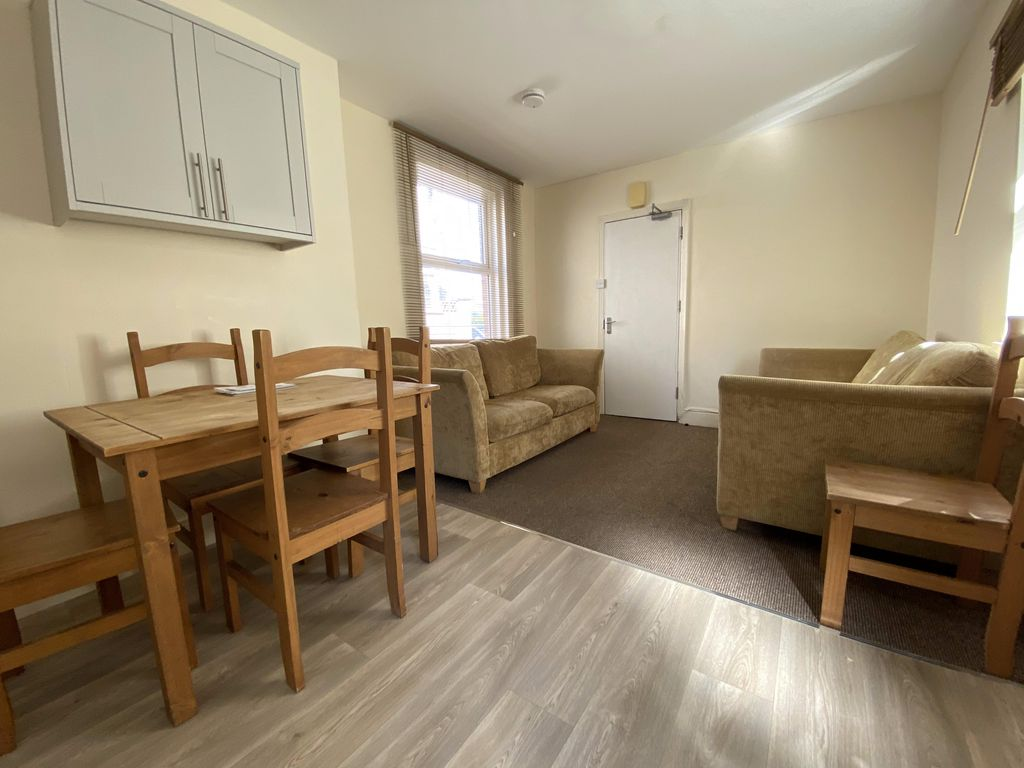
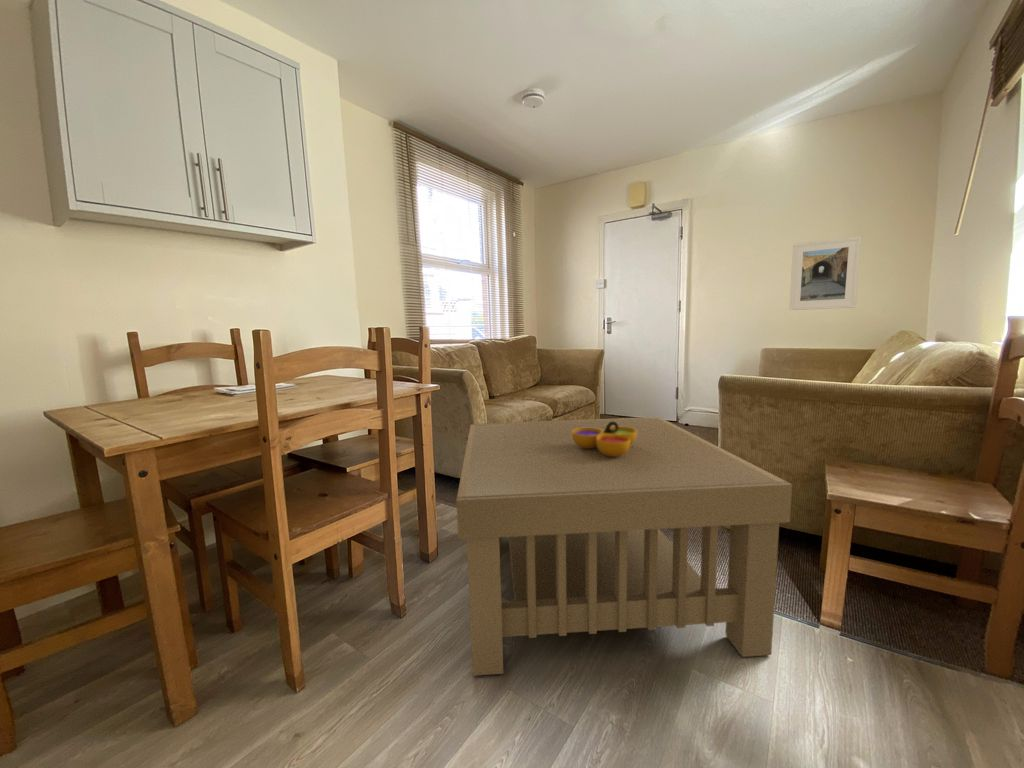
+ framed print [788,235,862,311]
+ decorative bowl [572,422,637,456]
+ coffee table [455,416,793,677]
